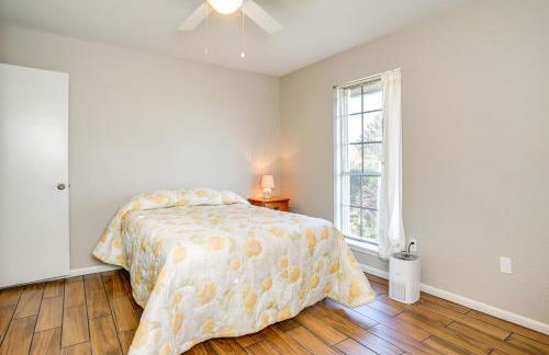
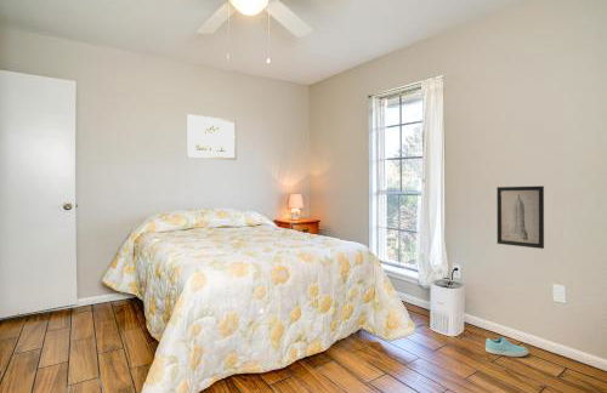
+ sneaker [484,335,529,358]
+ wall art [495,184,545,250]
+ wall art [186,113,238,161]
